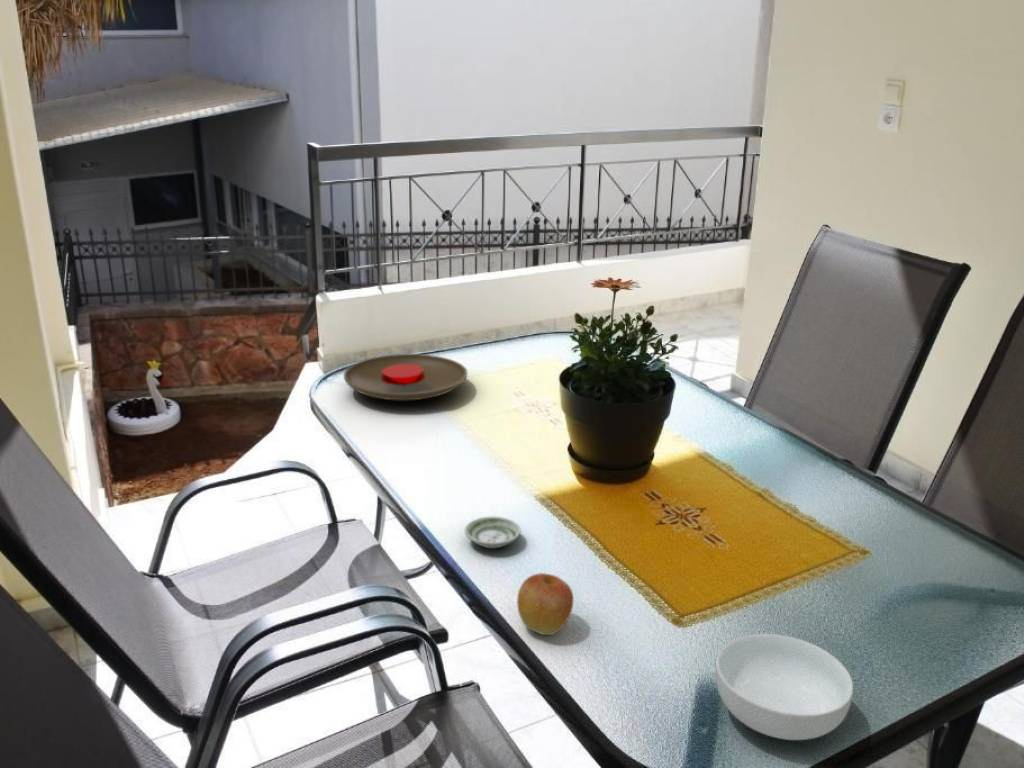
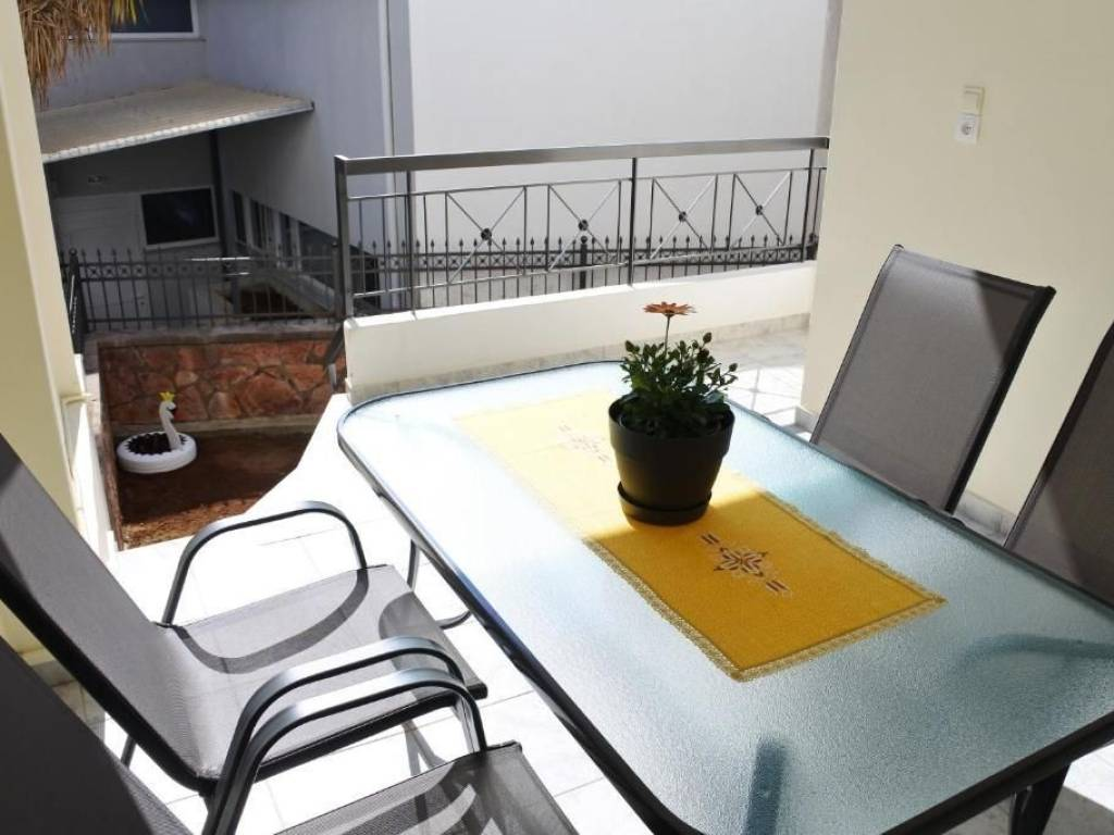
- cereal bowl [714,633,854,741]
- plate [343,353,469,402]
- apple [516,572,574,636]
- saucer [464,516,521,549]
